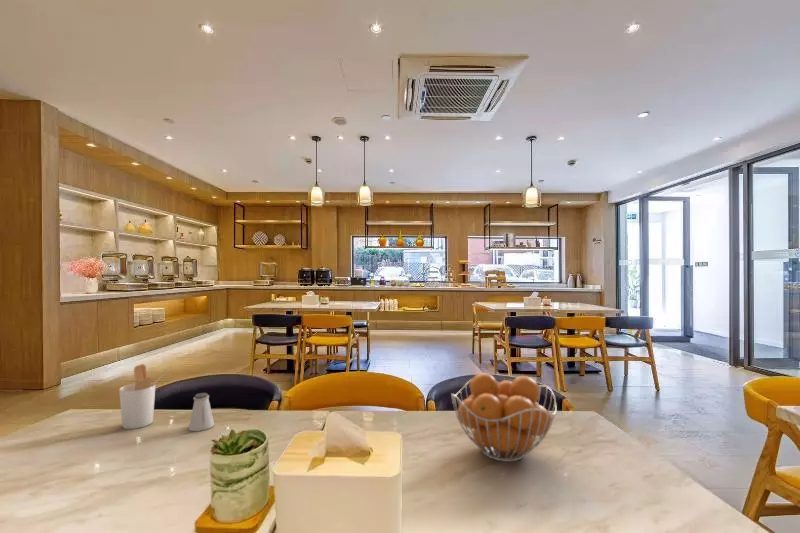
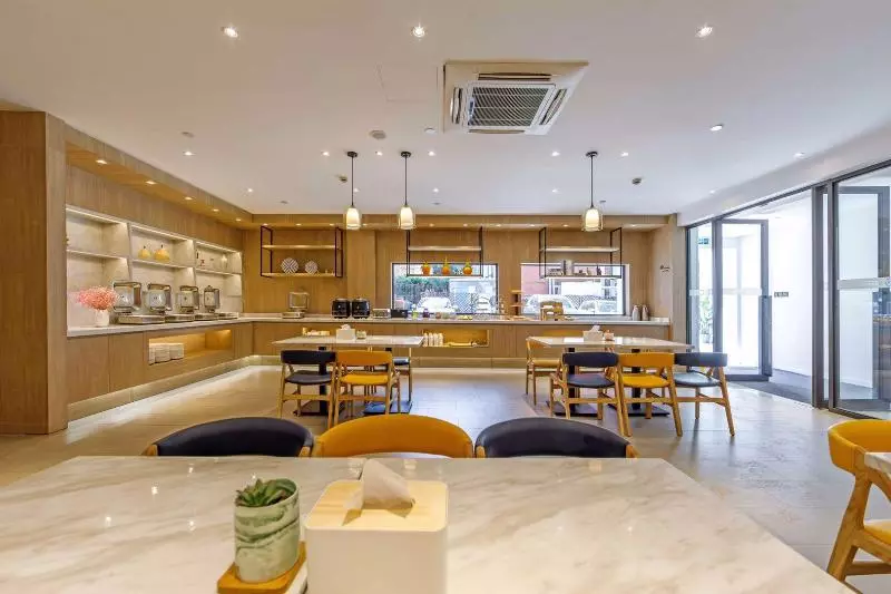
- utensil holder [118,363,173,430]
- fruit basket [450,372,558,463]
- saltshaker [188,392,215,432]
